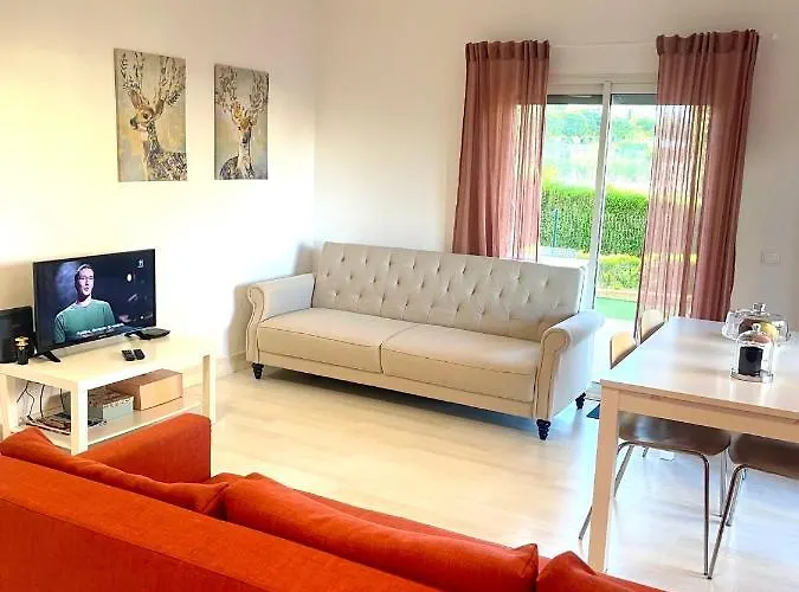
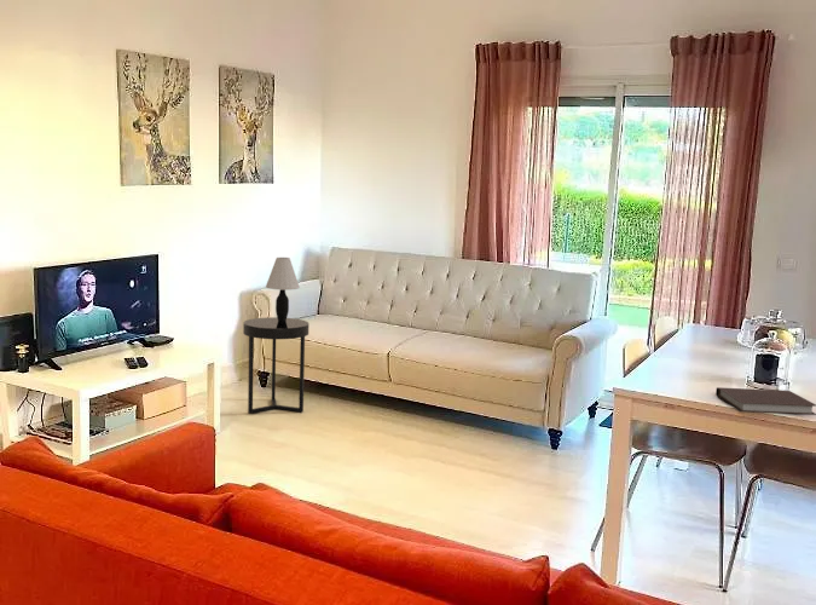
+ table lamp [265,257,301,322]
+ notebook [714,386,816,416]
+ side table [242,316,311,415]
